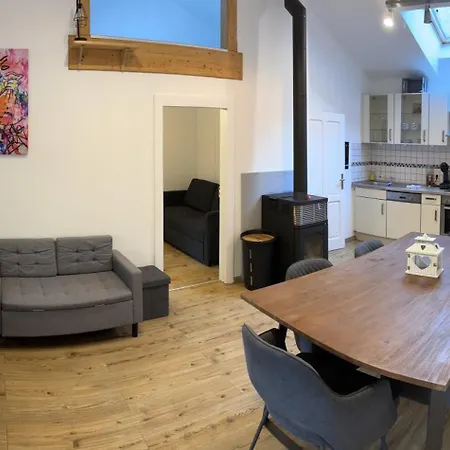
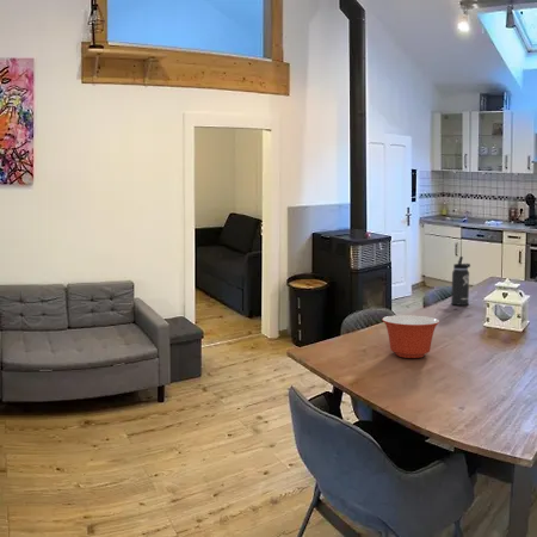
+ mixing bowl [381,314,440,359]
+ thermos bottle [450,255,471,307]
